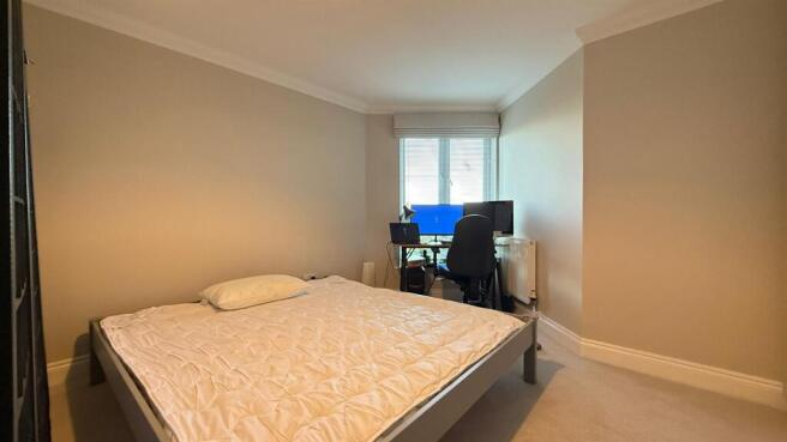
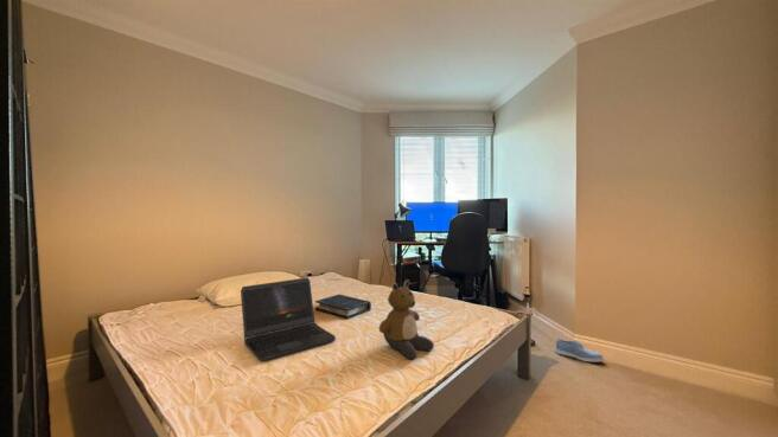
+ bear [378,278,435,361]
+ book [314,294,372,320]
+ laptop computer [240,276,337,362]
+ shoe [554,338,605,364]
